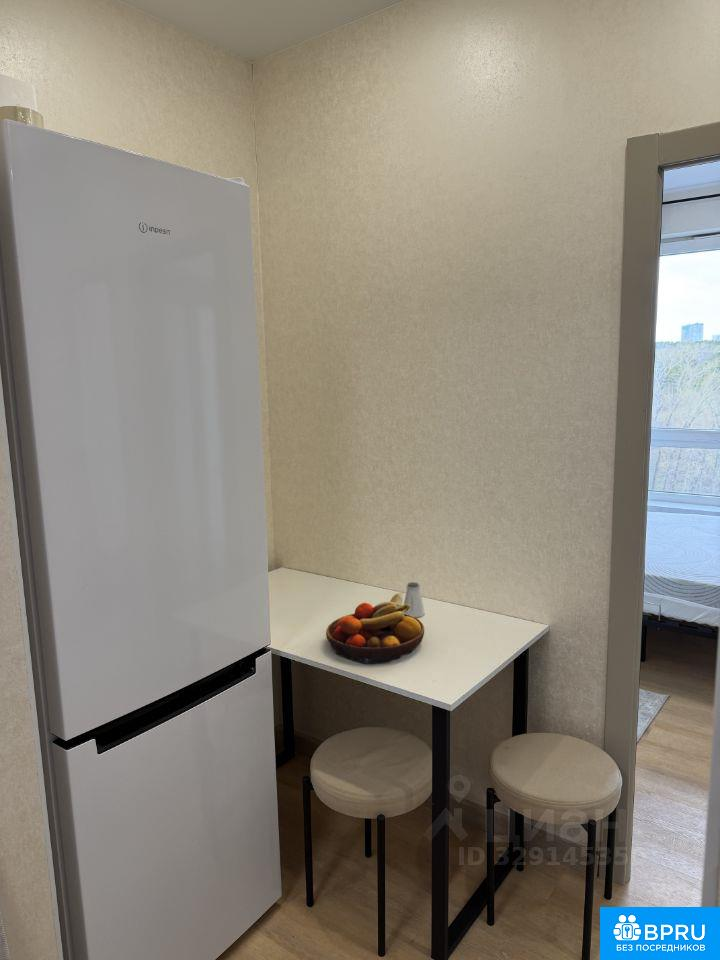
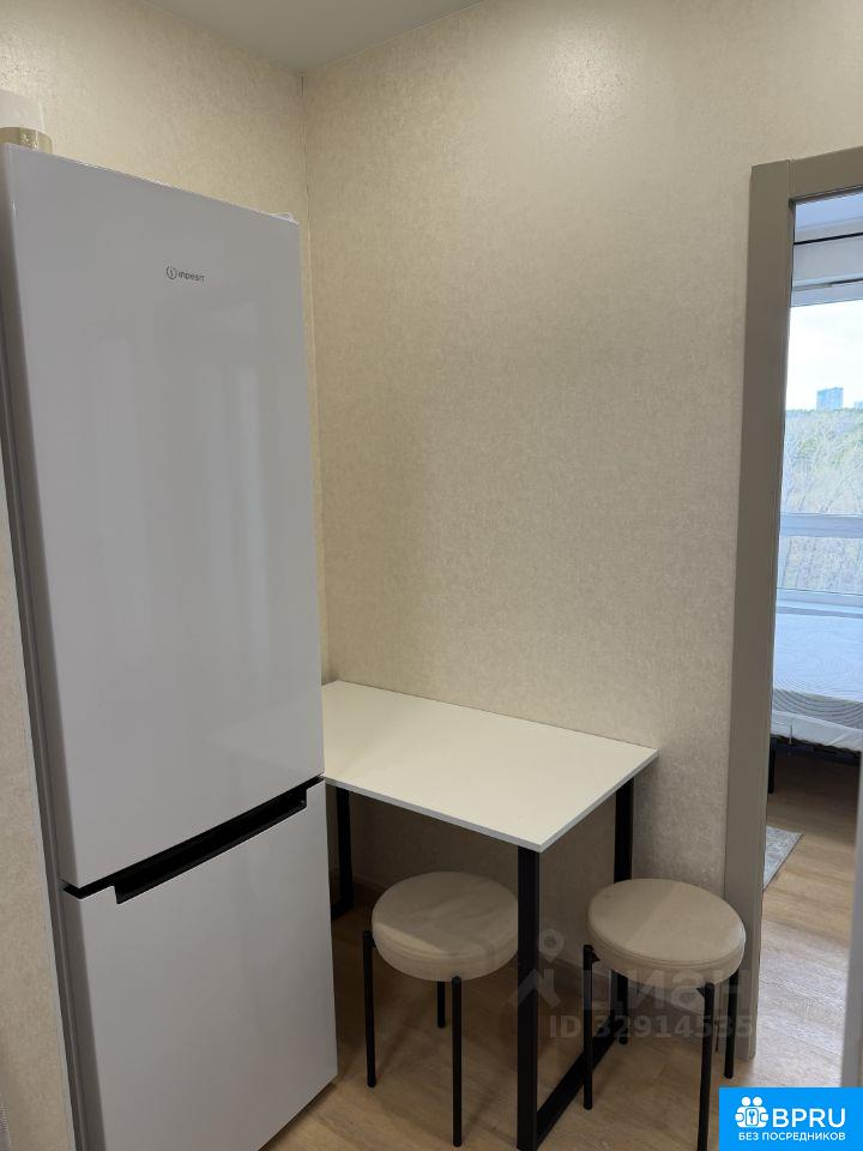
- fruit bowl [325,592,425,665]
- saltshaker [403,581,426,618]
